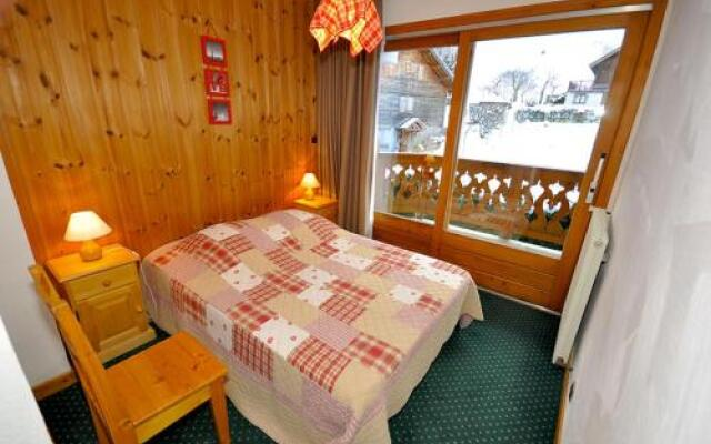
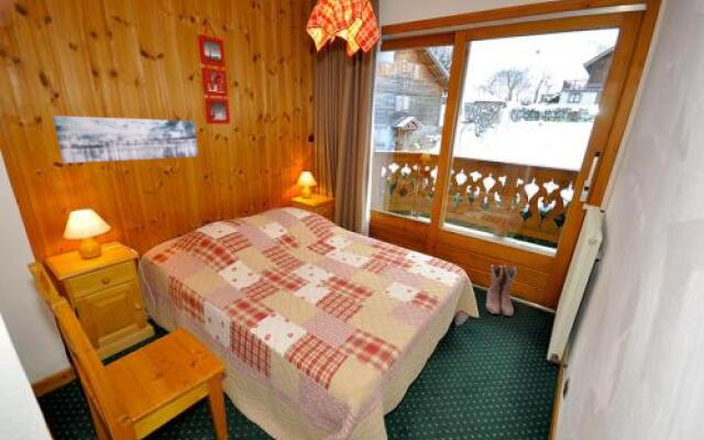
+ boots [485,263,518,317]
+ wall art [52,114,199,164]
